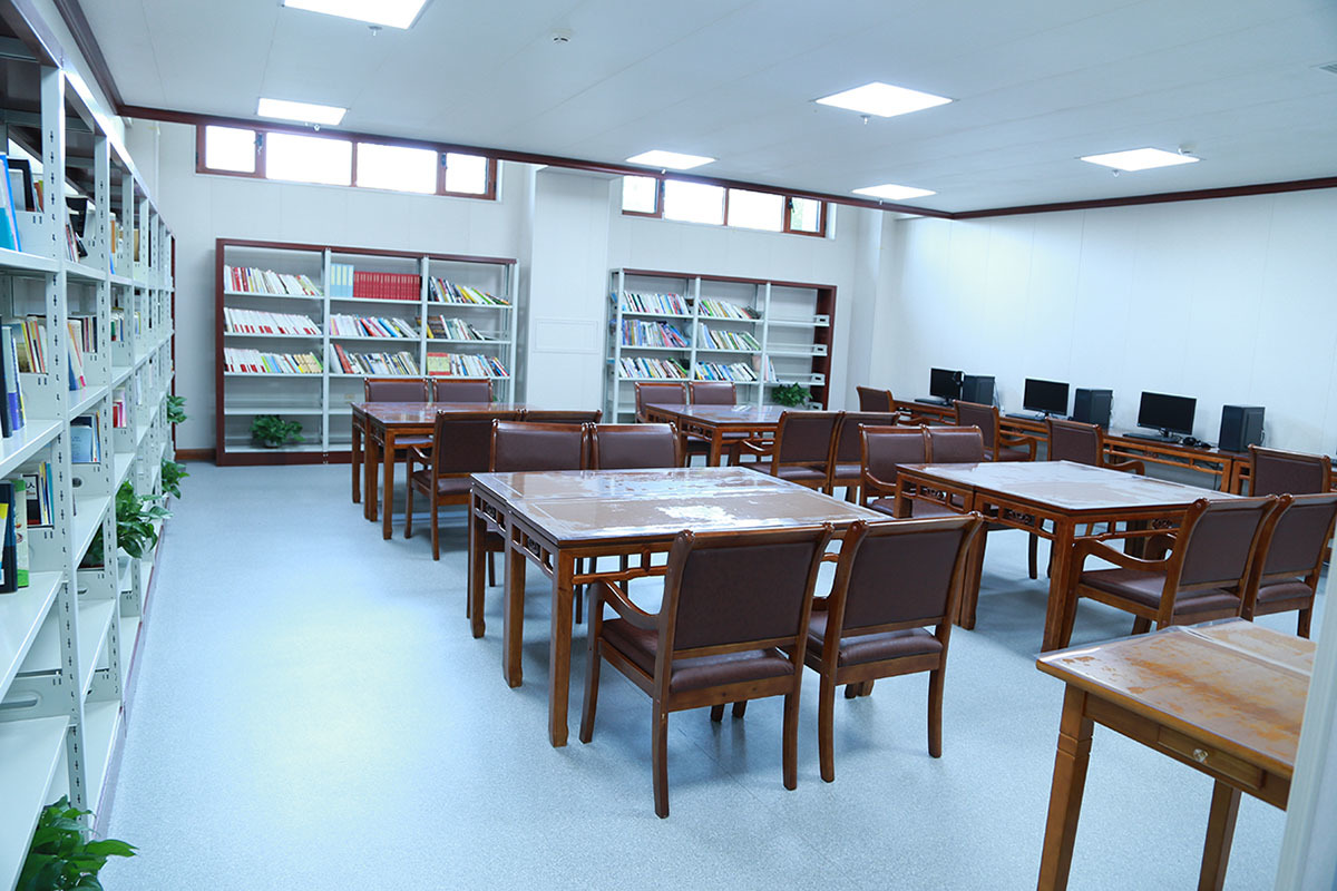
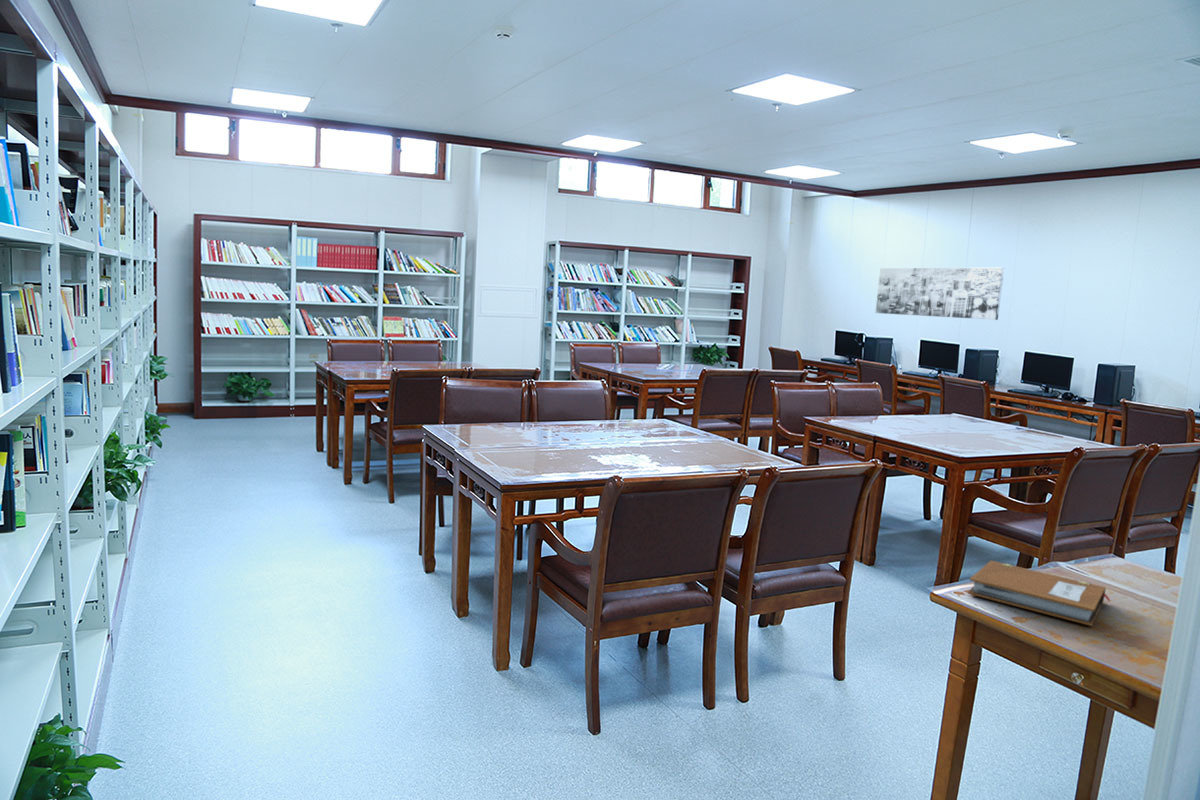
+ notebook [967,560,1111,627]
+ wall art [874,266,1005,321]
